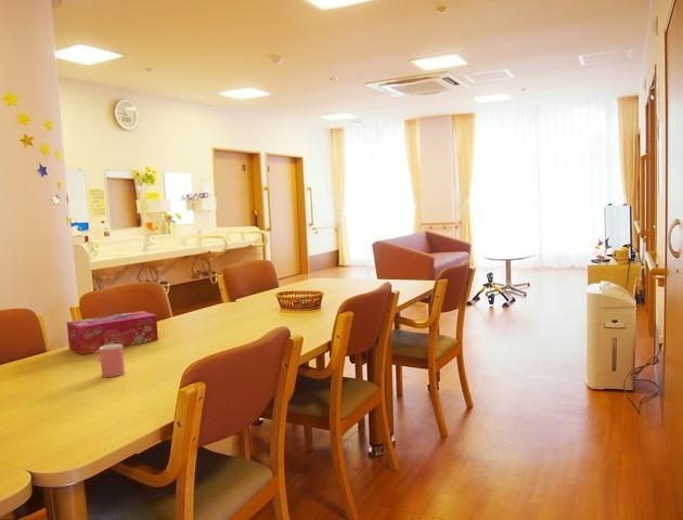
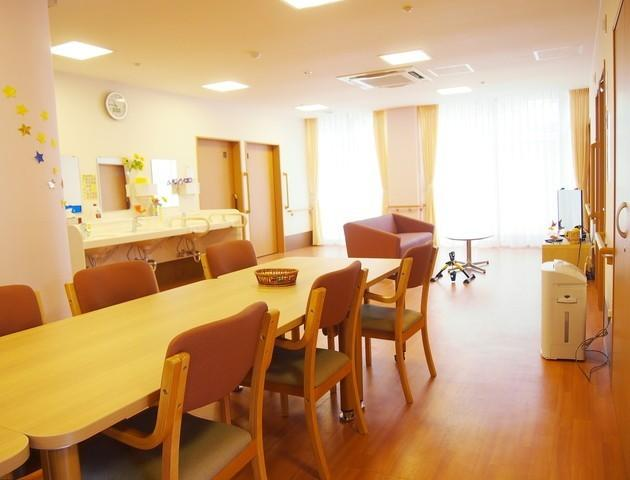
- cup [91,344,126,378]
- tissue box [66,310,159,355]
